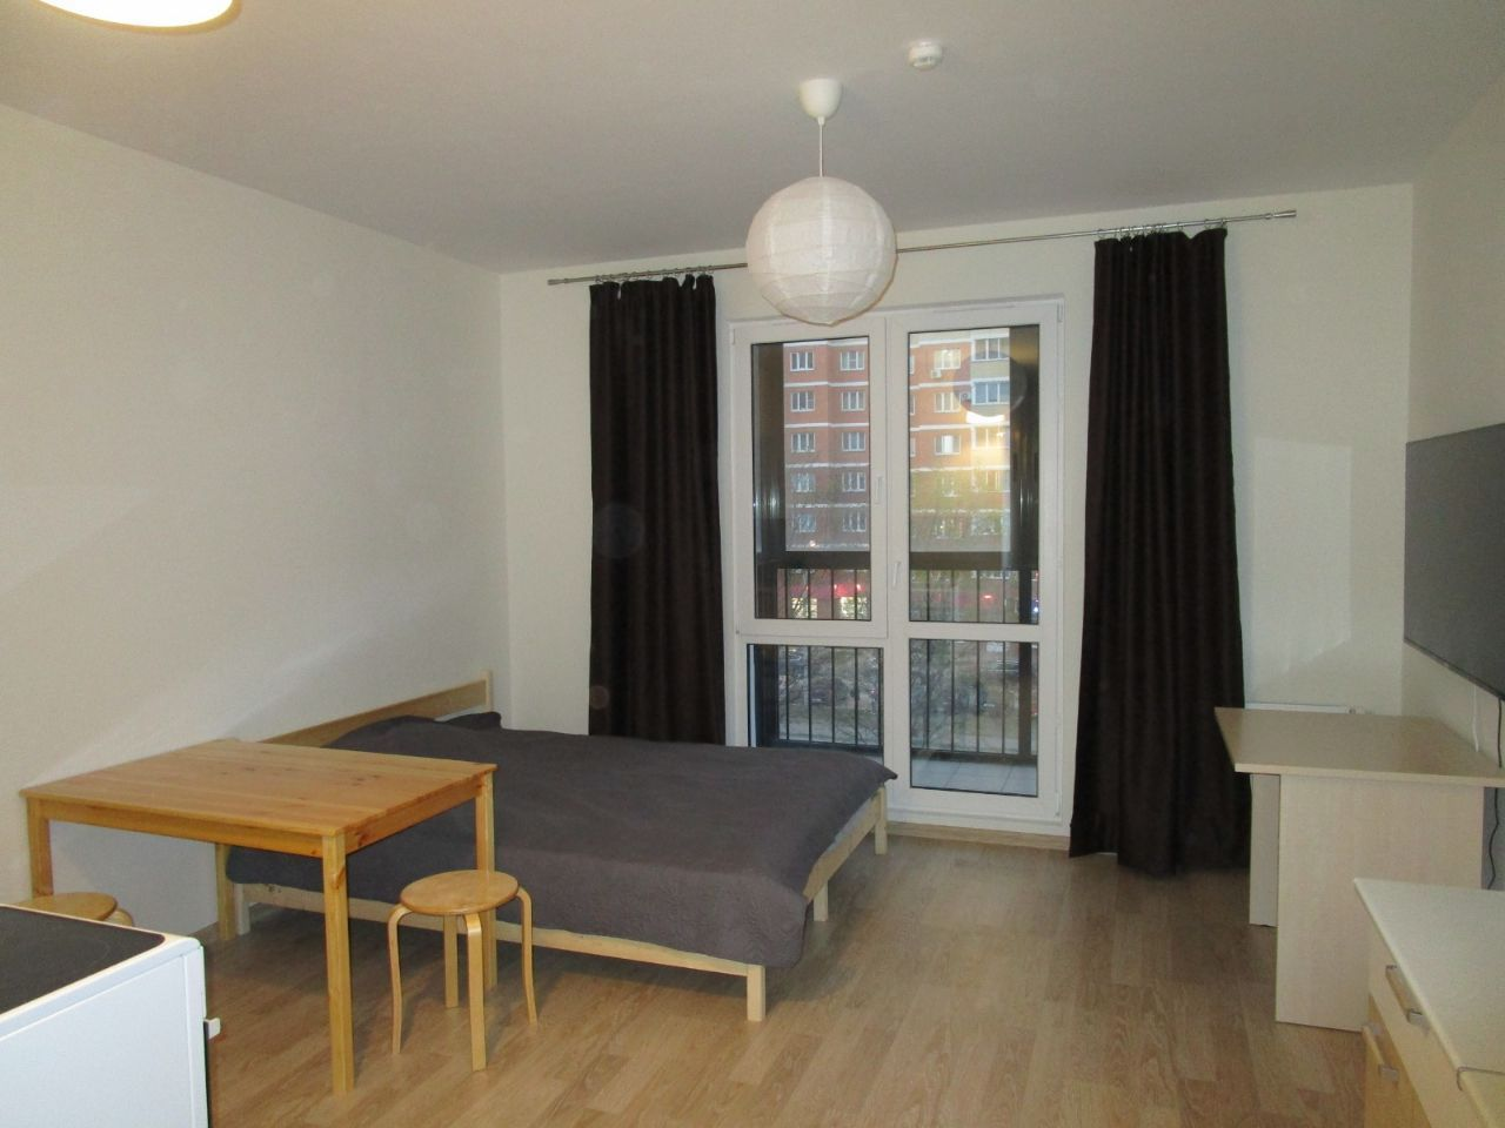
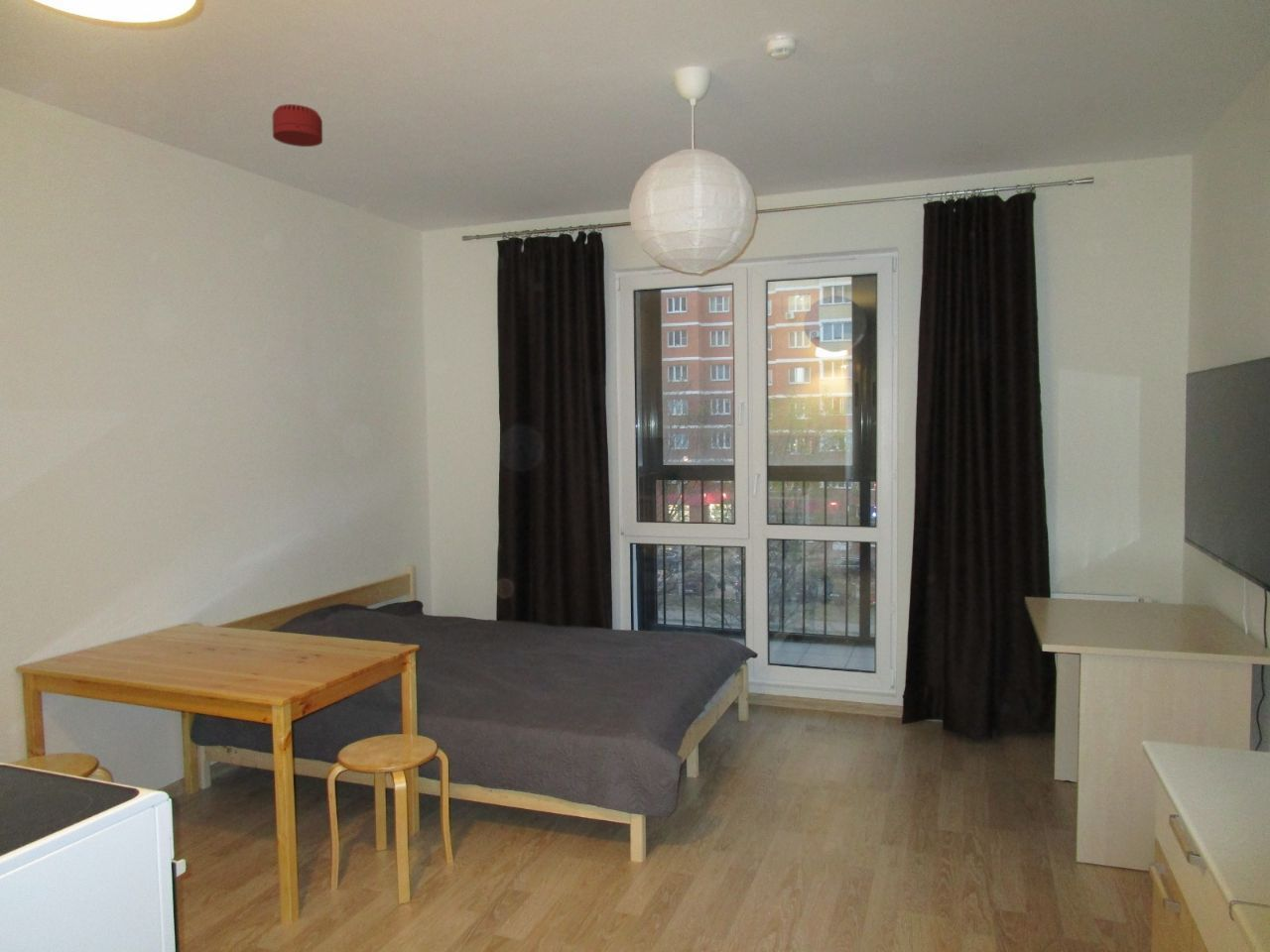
+ smoke detector [271,103,323,148]
